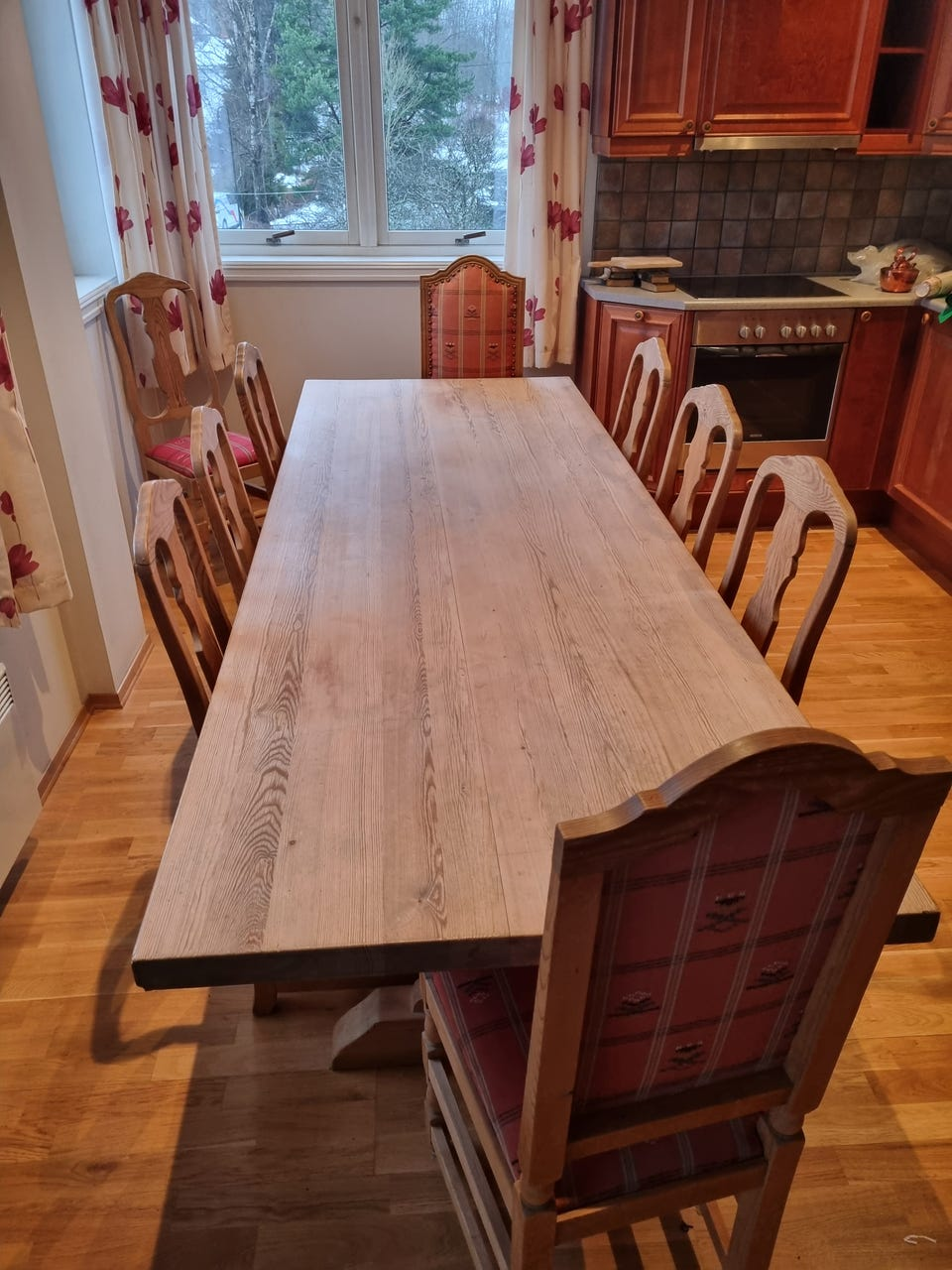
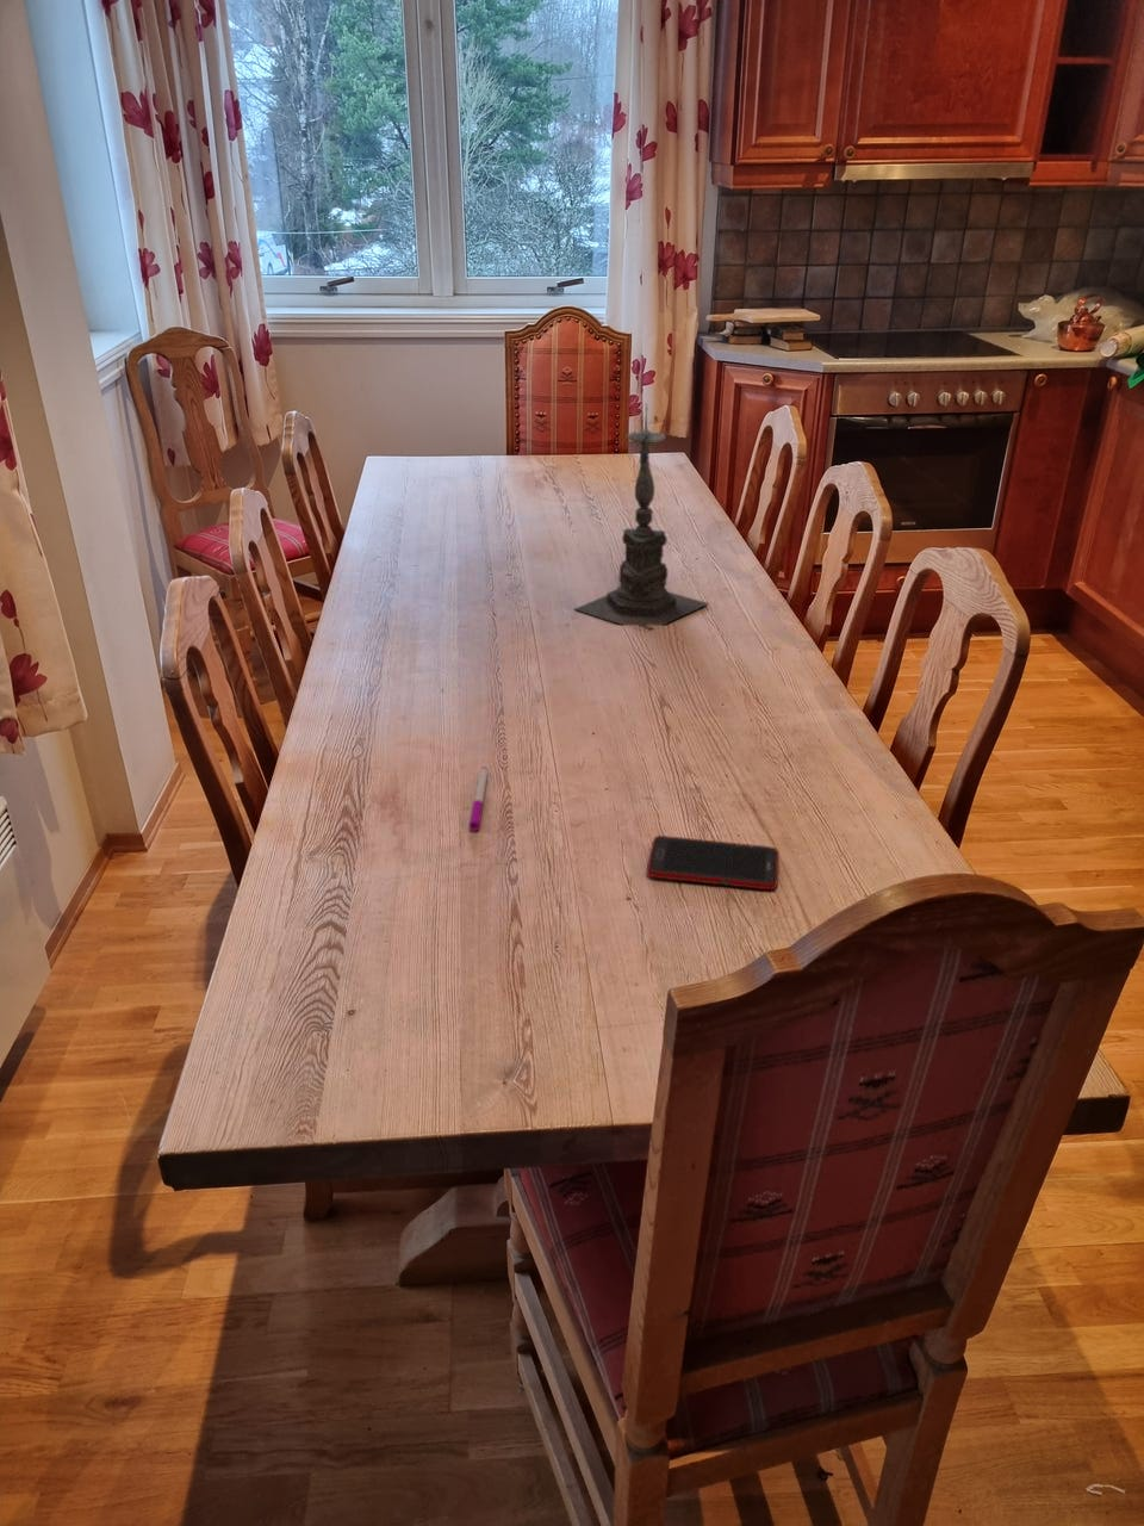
+ pen [469,765,490,833]
+ cell phone [645,835,781,890]
+ candle holder [573,400,710,633]
